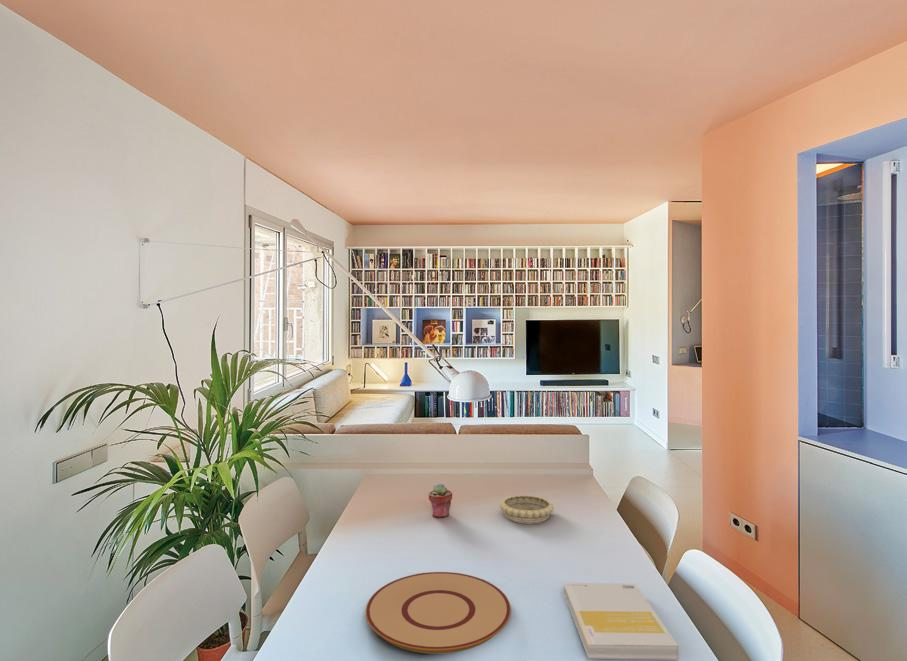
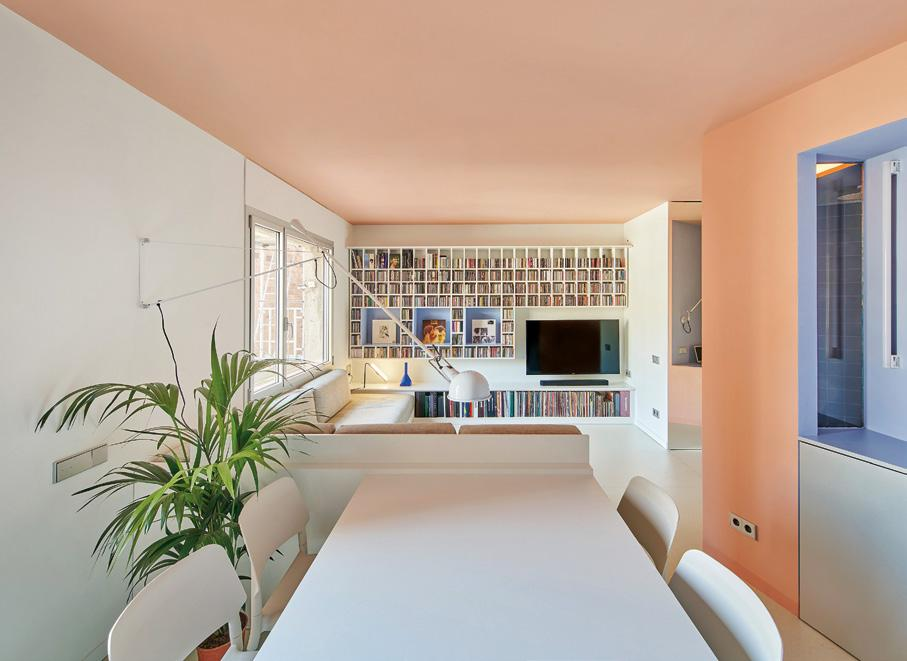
- book [563,582,680,661]
- plate [365,571,512,655]
- potted succulent [428,483,453,518]
- decorative bowl [499,494,555,525]
